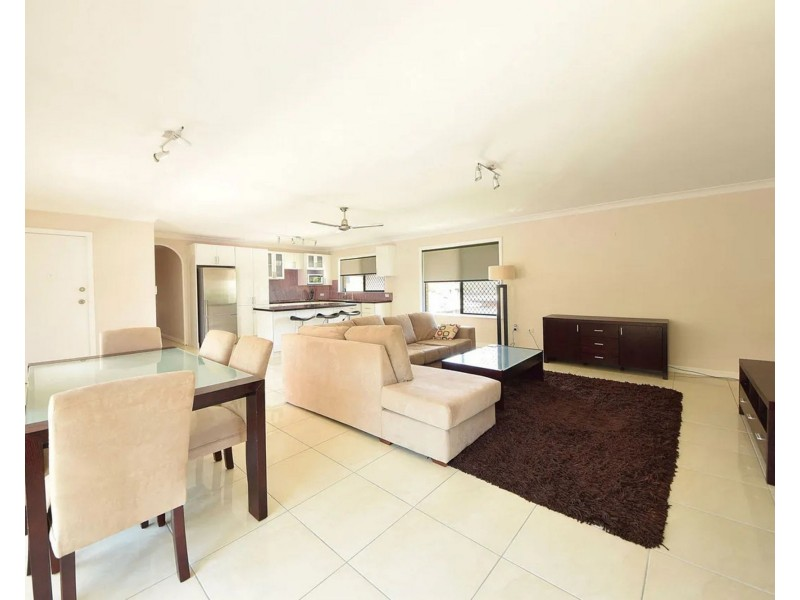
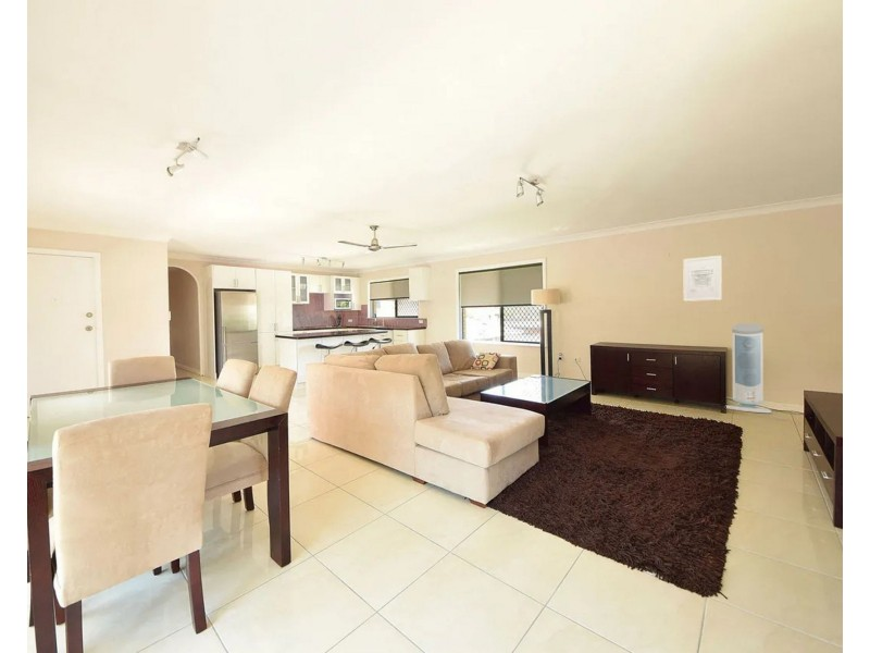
+ wall art [682,255,723,303]
+ air purifier [725,322,772,414]
